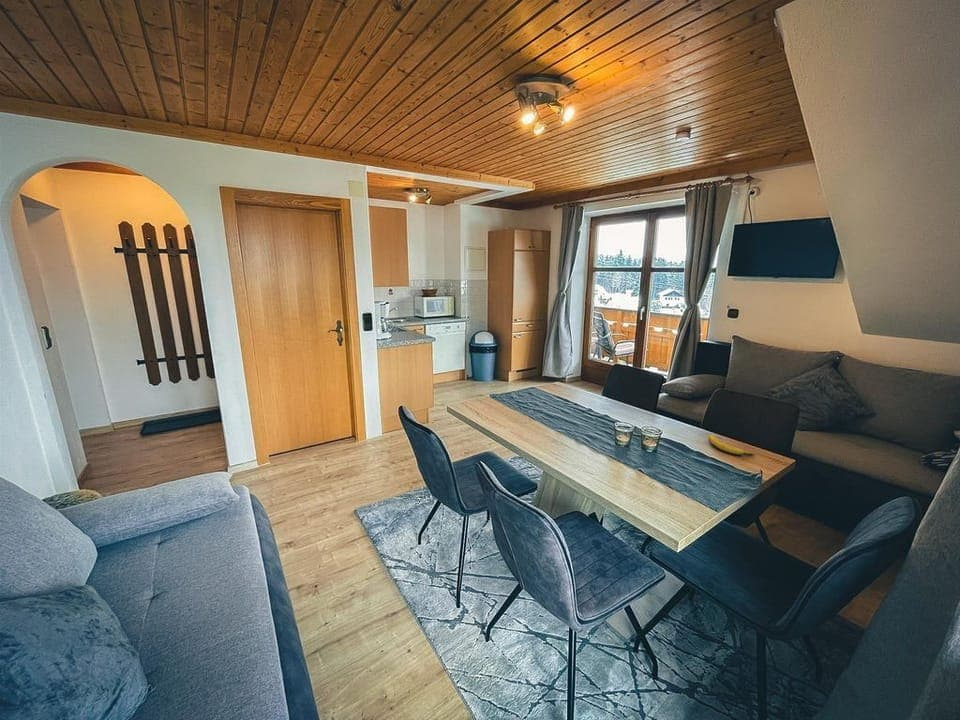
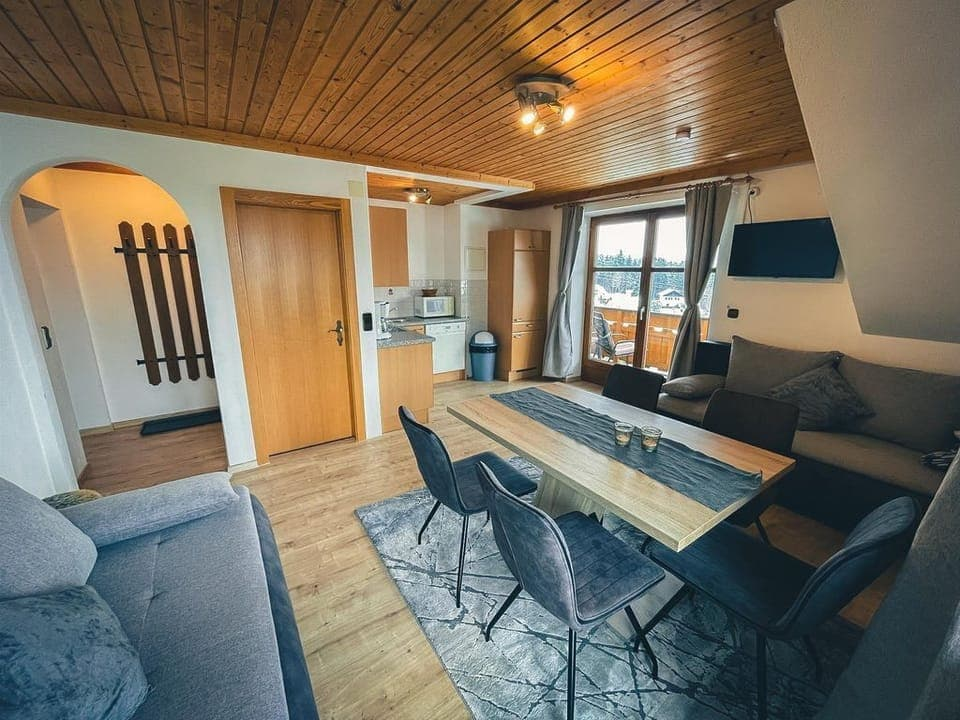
- banana [708,434,755,457]
